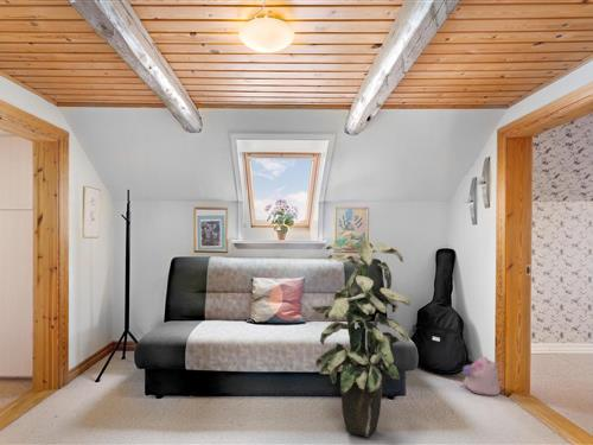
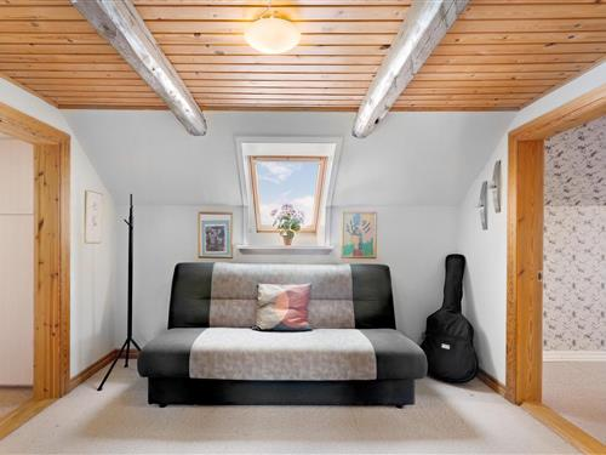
- plush toy [461,356,502,396]
- indoor plant [310,230,412,438]
